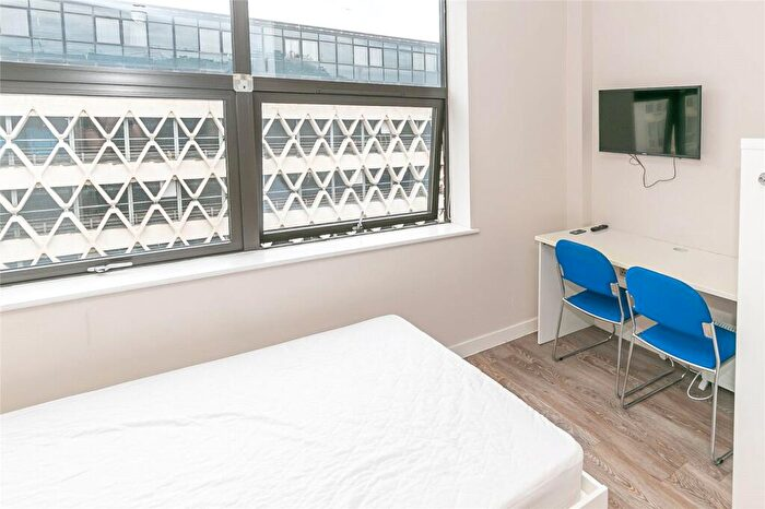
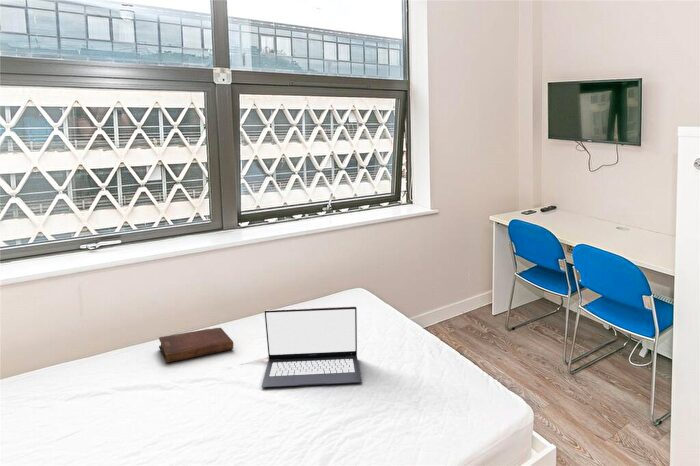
+ diary [158,327,234,364]
+ laptop [261,306,363,388]
